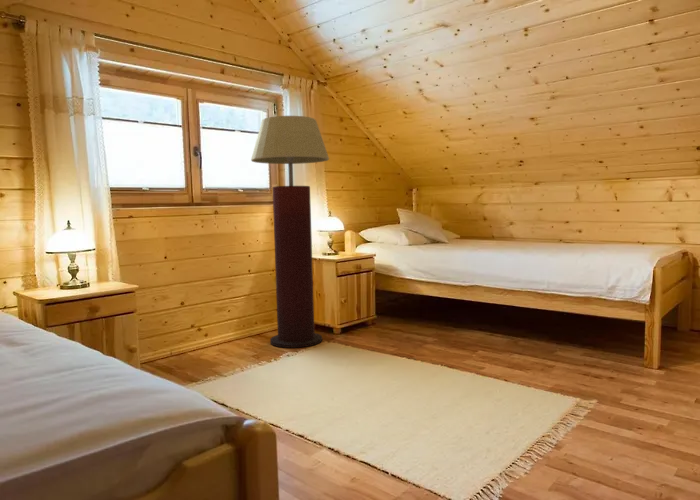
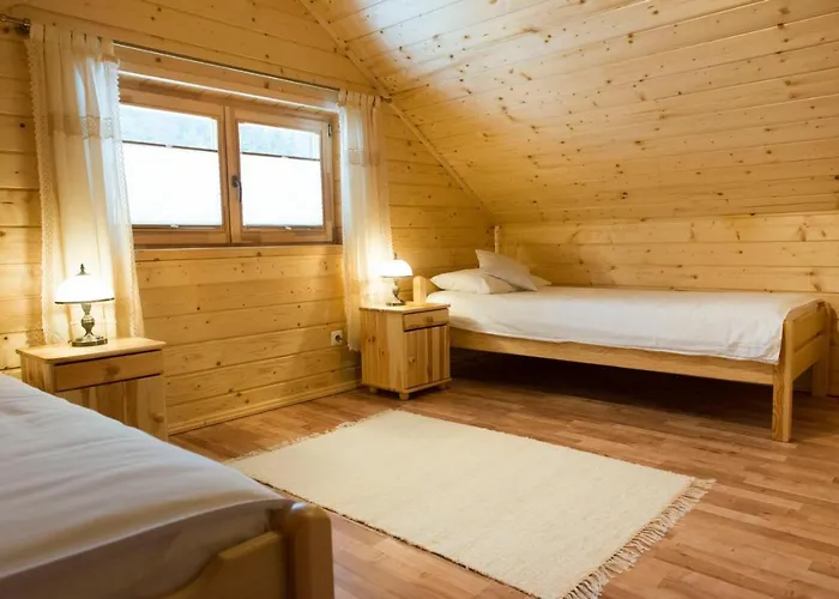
- floor lamp [250,115,330,349]
